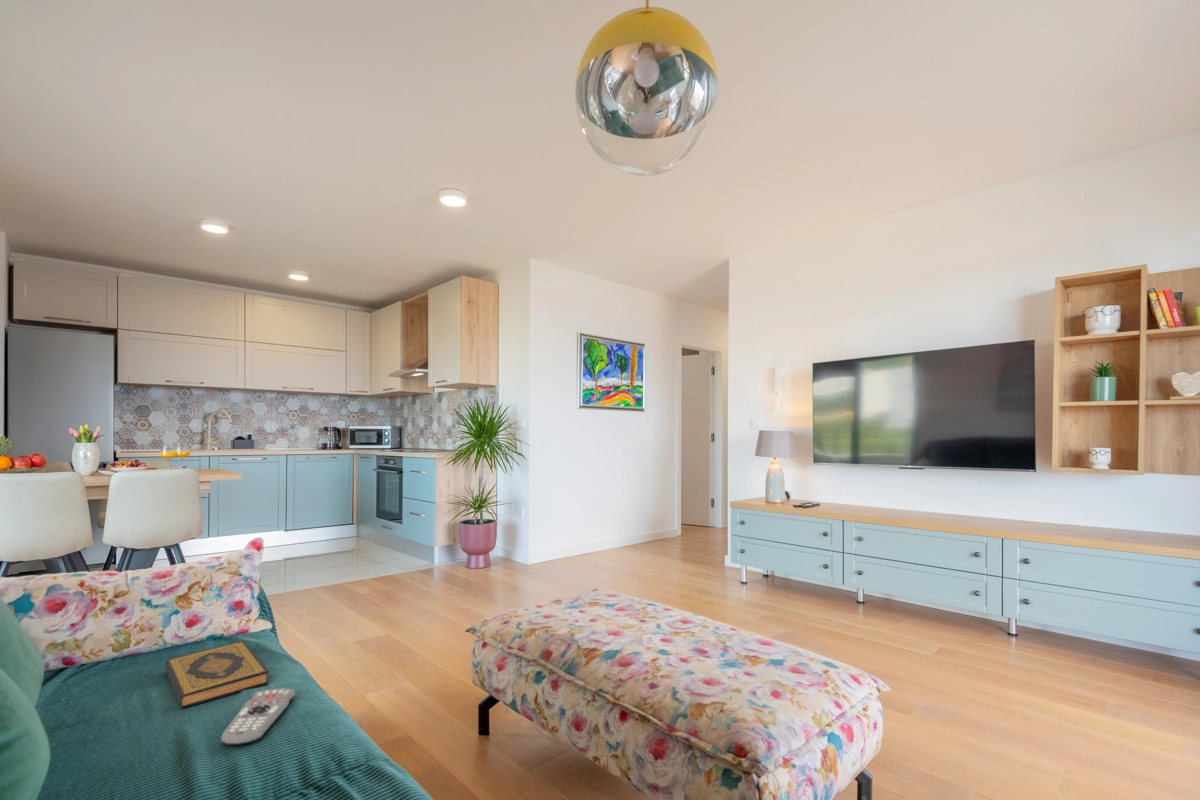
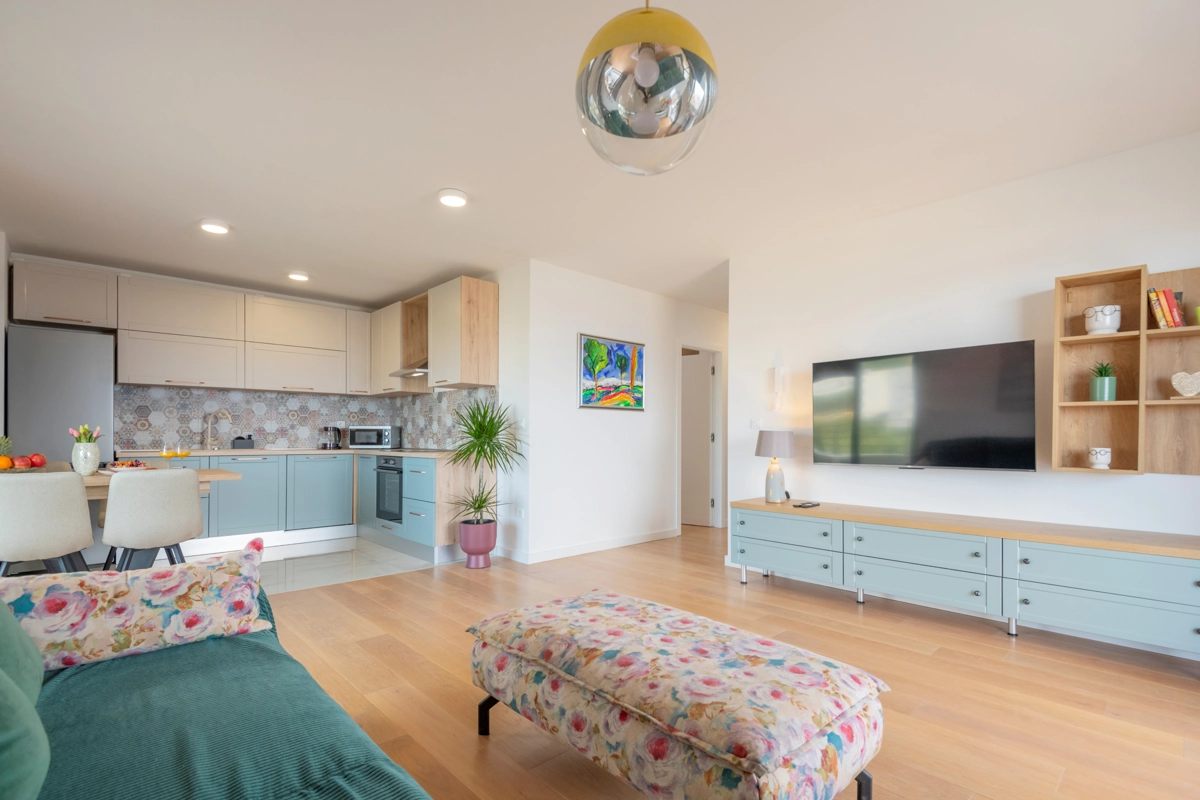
- hardback book [164,640,269,709]
- remote control [220,687,296,746]
